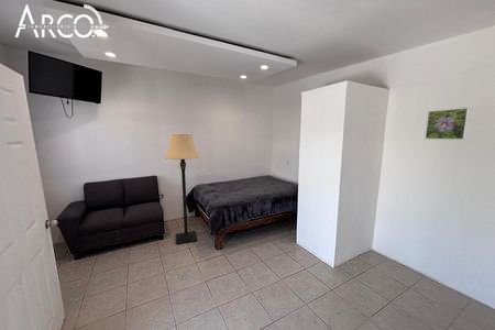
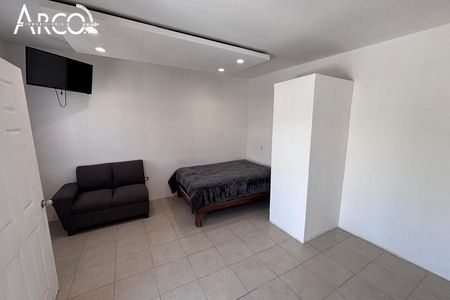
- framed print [425,107,470,141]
- lamp [163,133,201,245]
